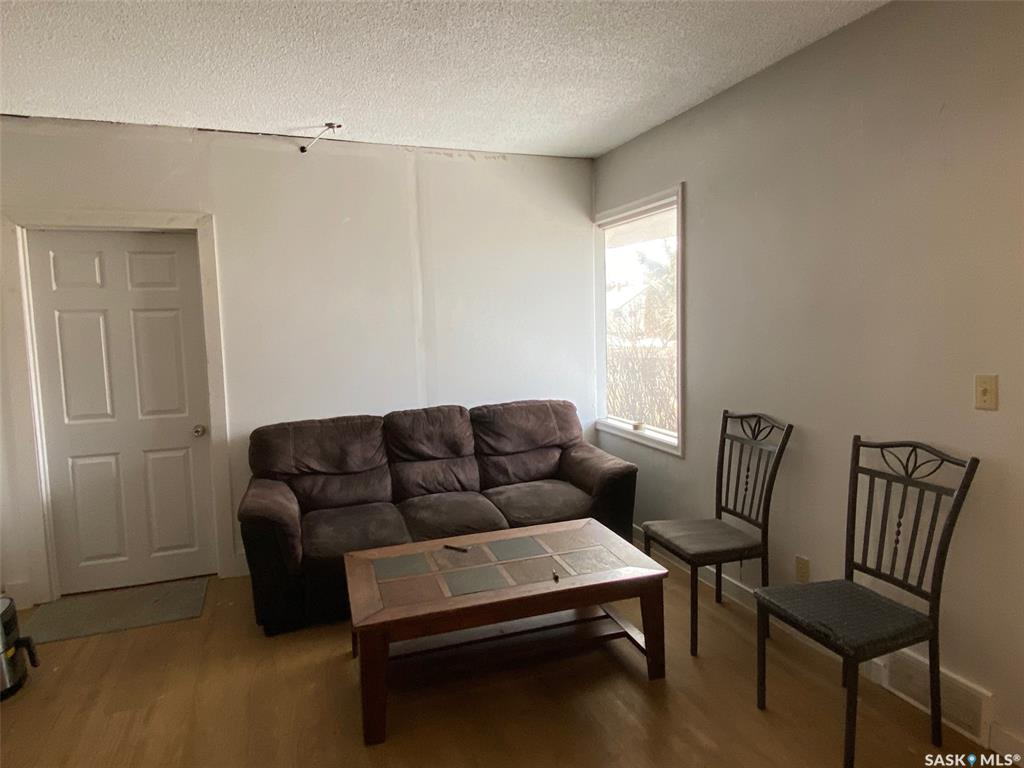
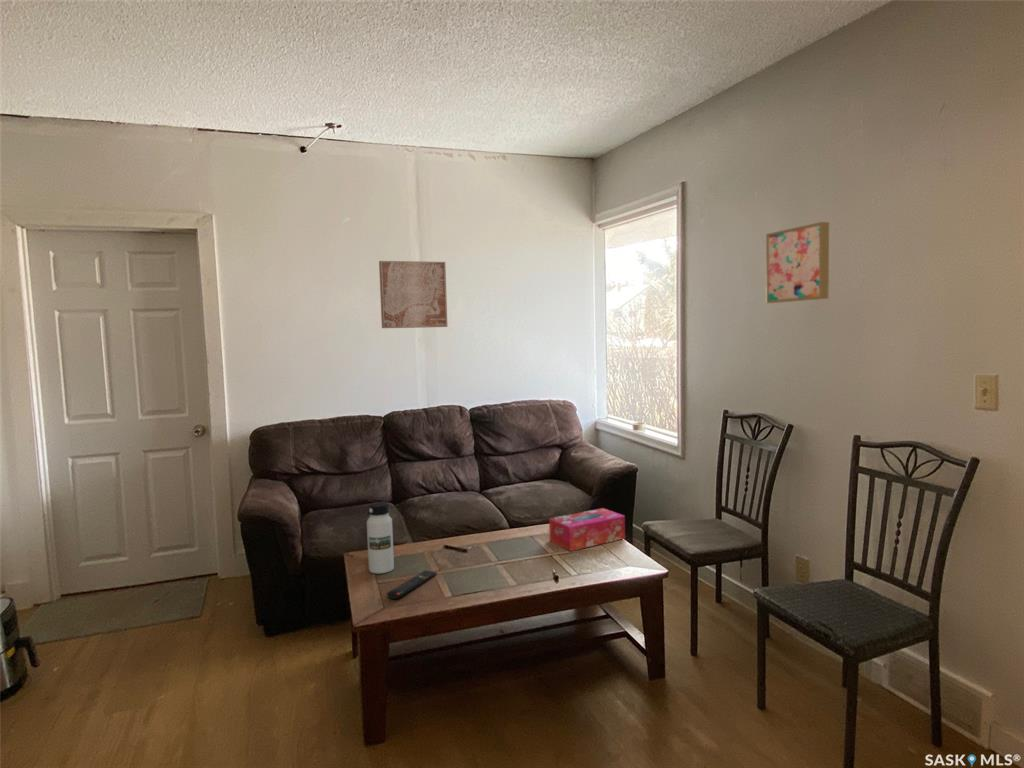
+ tissue box [548,507,626,552]
+ wall art [765,221,830,304]
+ water bottle [366,501,395,574]
+ remote control [386,570,438,600]
+ wall art [378,260,448,329]
